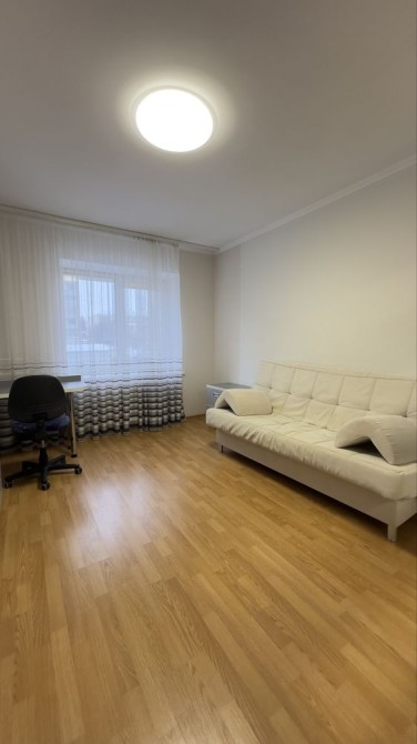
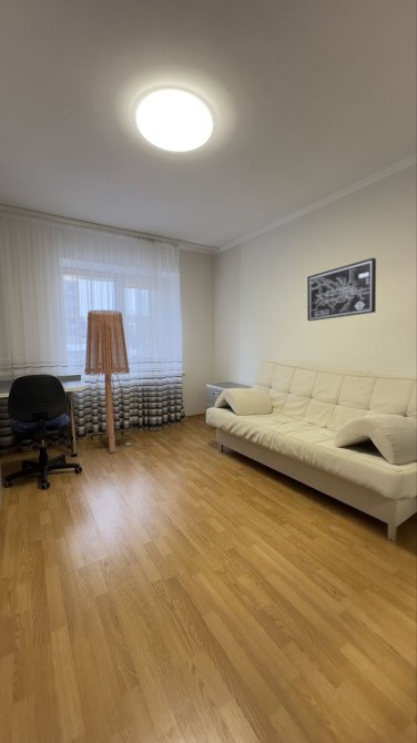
+ floor lamp [83,309,136,454]
+ wall art [306,256,377,322]
